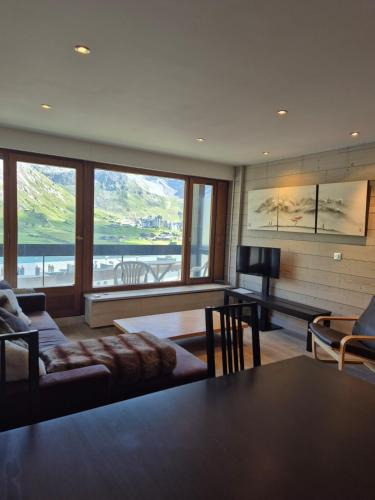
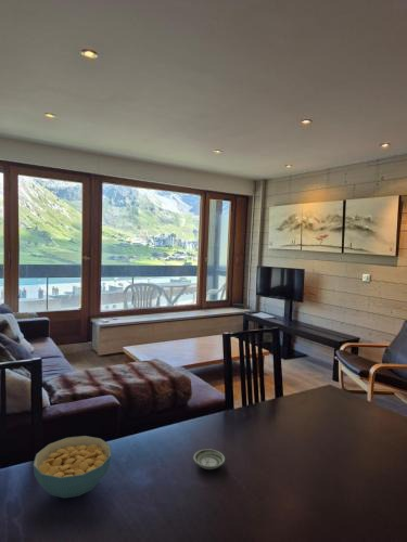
+ cereal bowl [31,435,112,499]
+ saucer [192,448,226,470]
